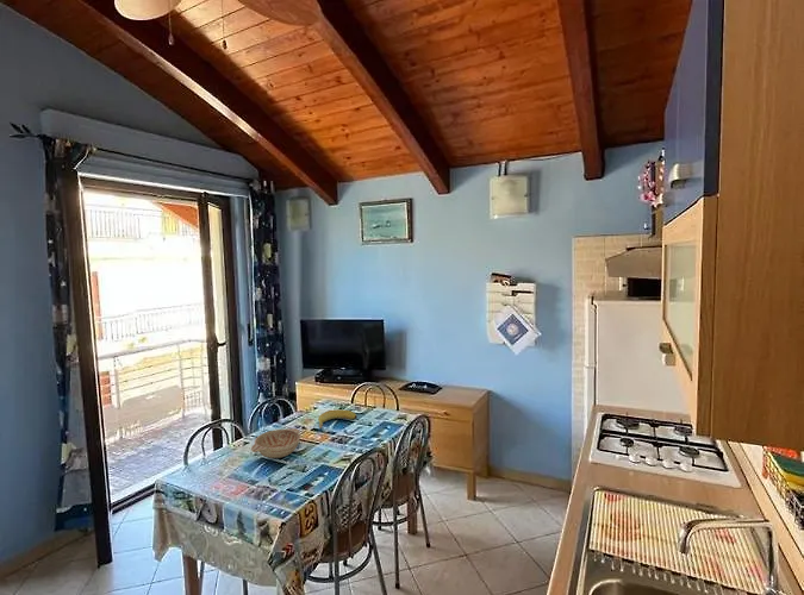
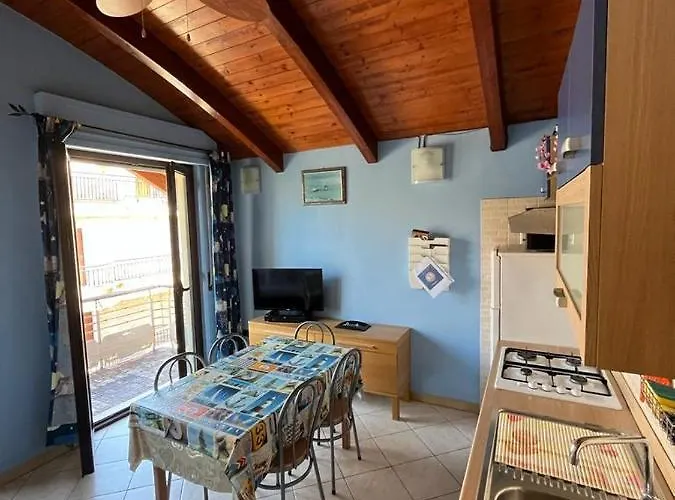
- banana [317,408,359,430]
- decorative bowl [250,427,301,459]
